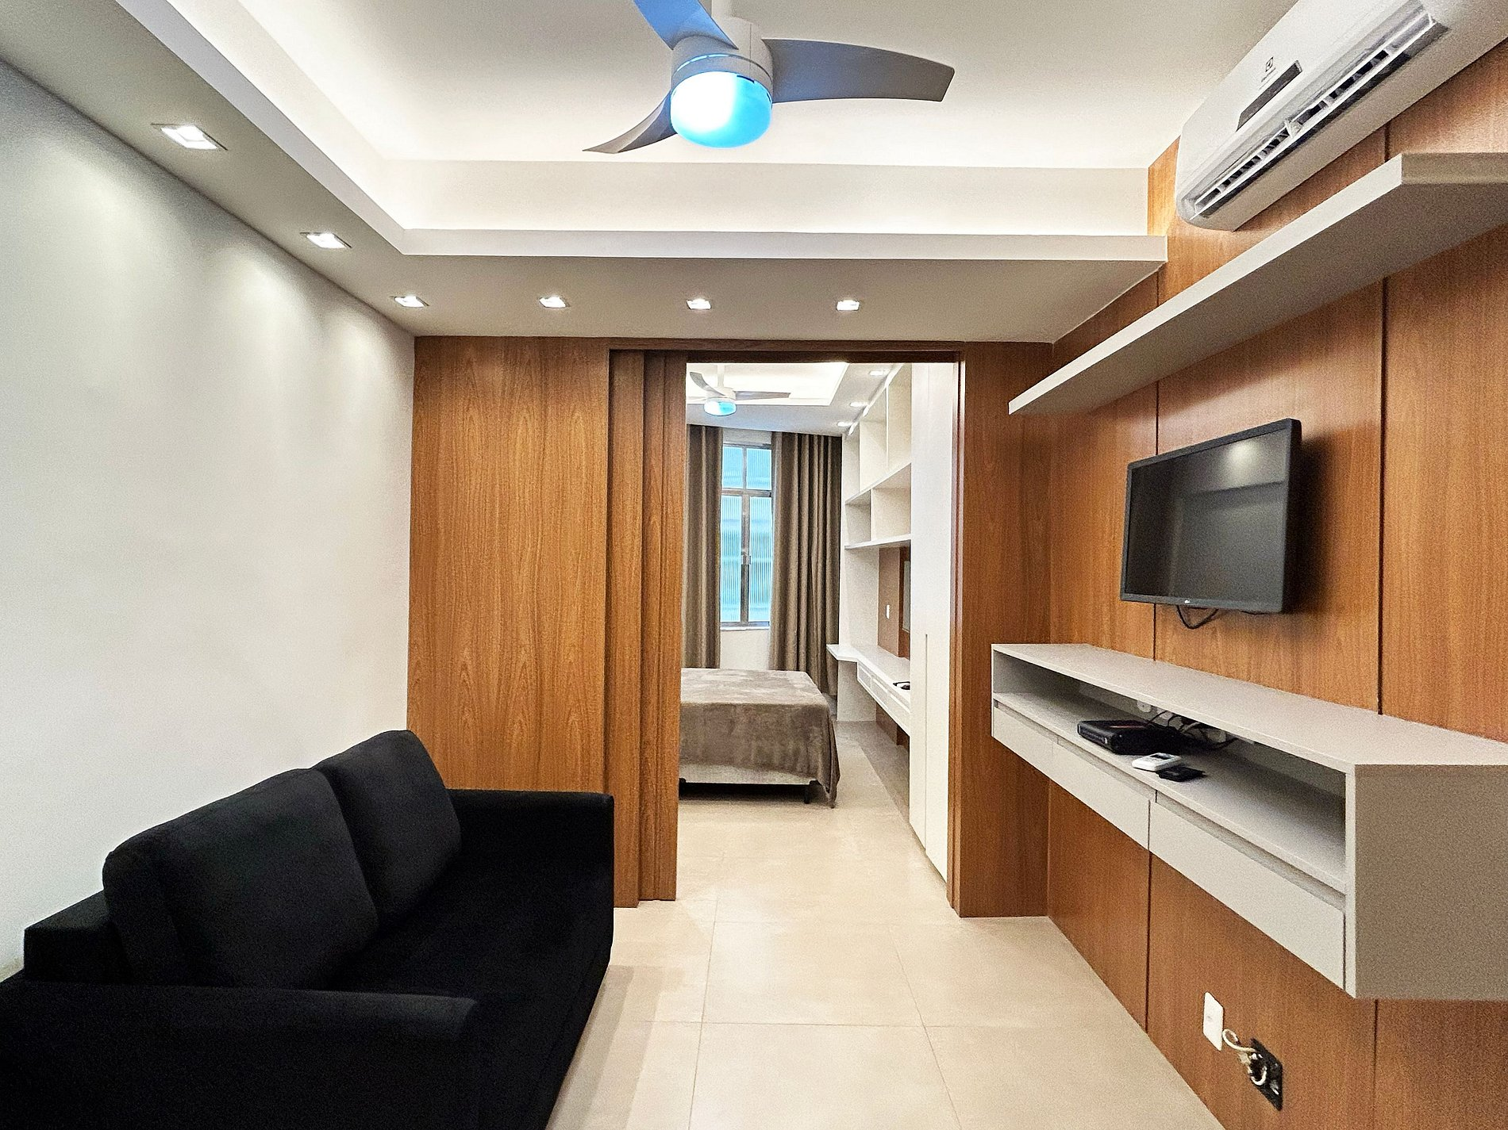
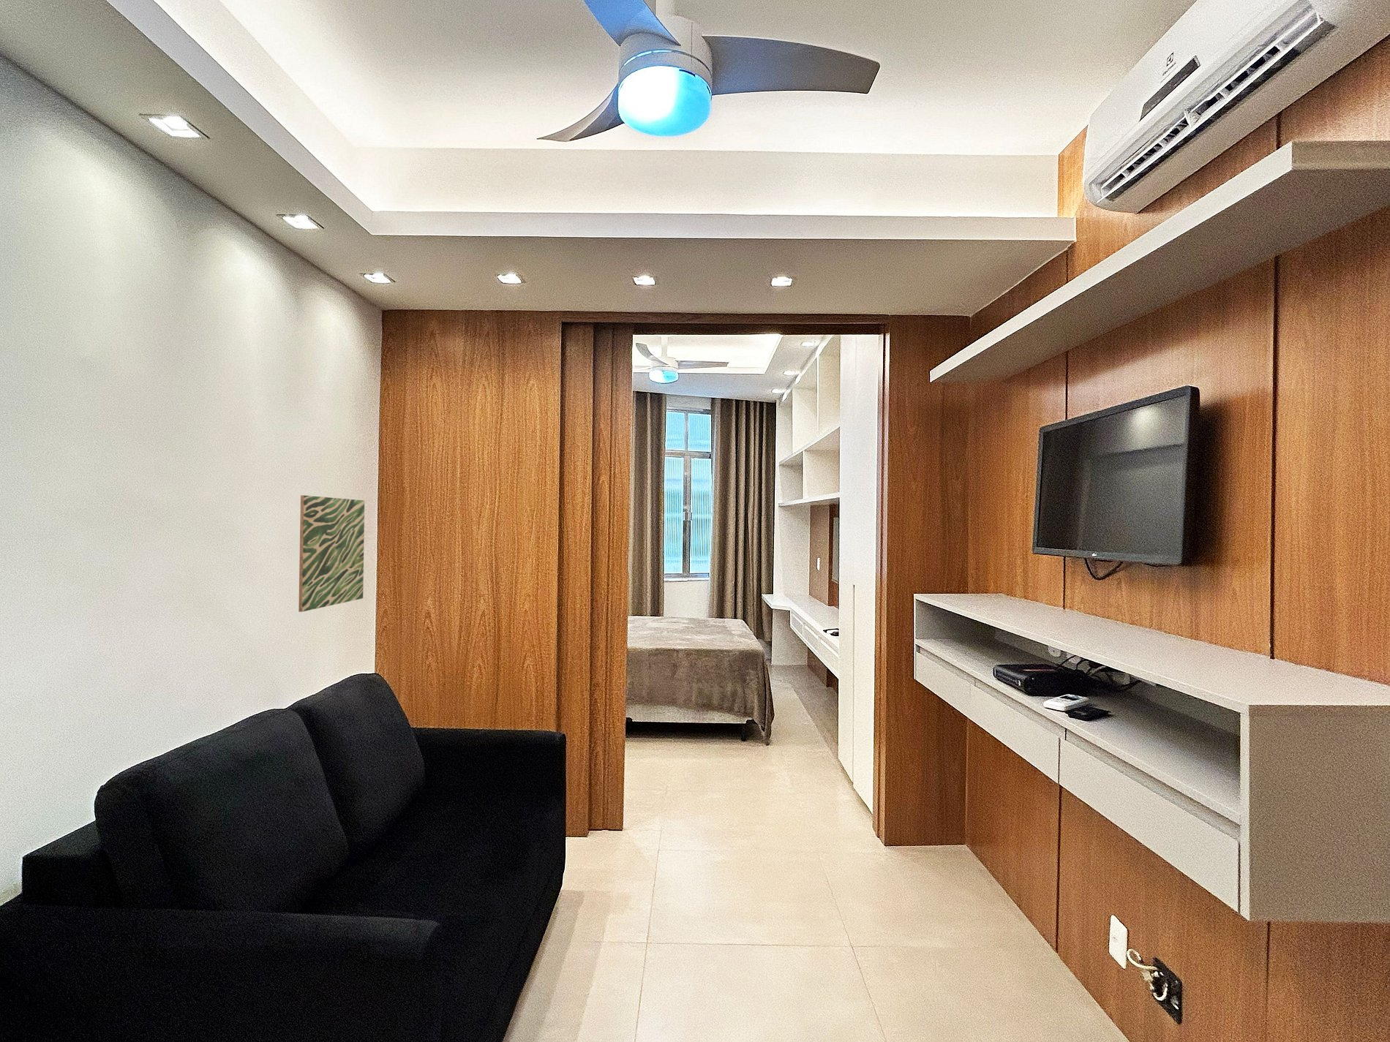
+ wall art [298,495,366,613]
